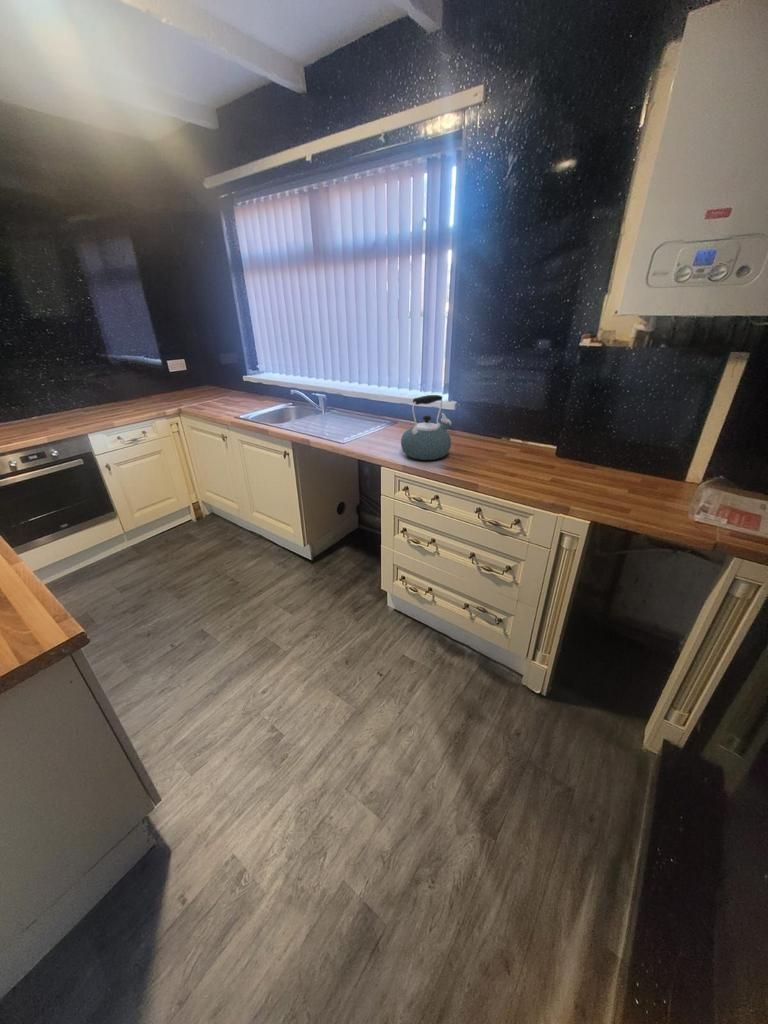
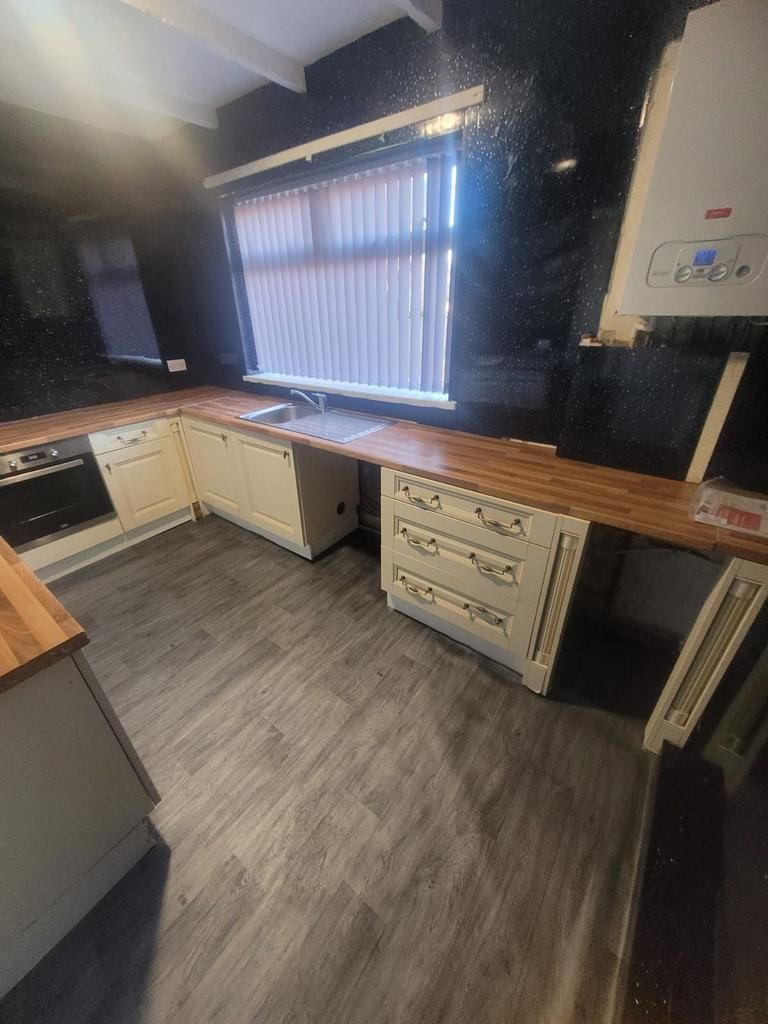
- kettle [400,394,453,461]
